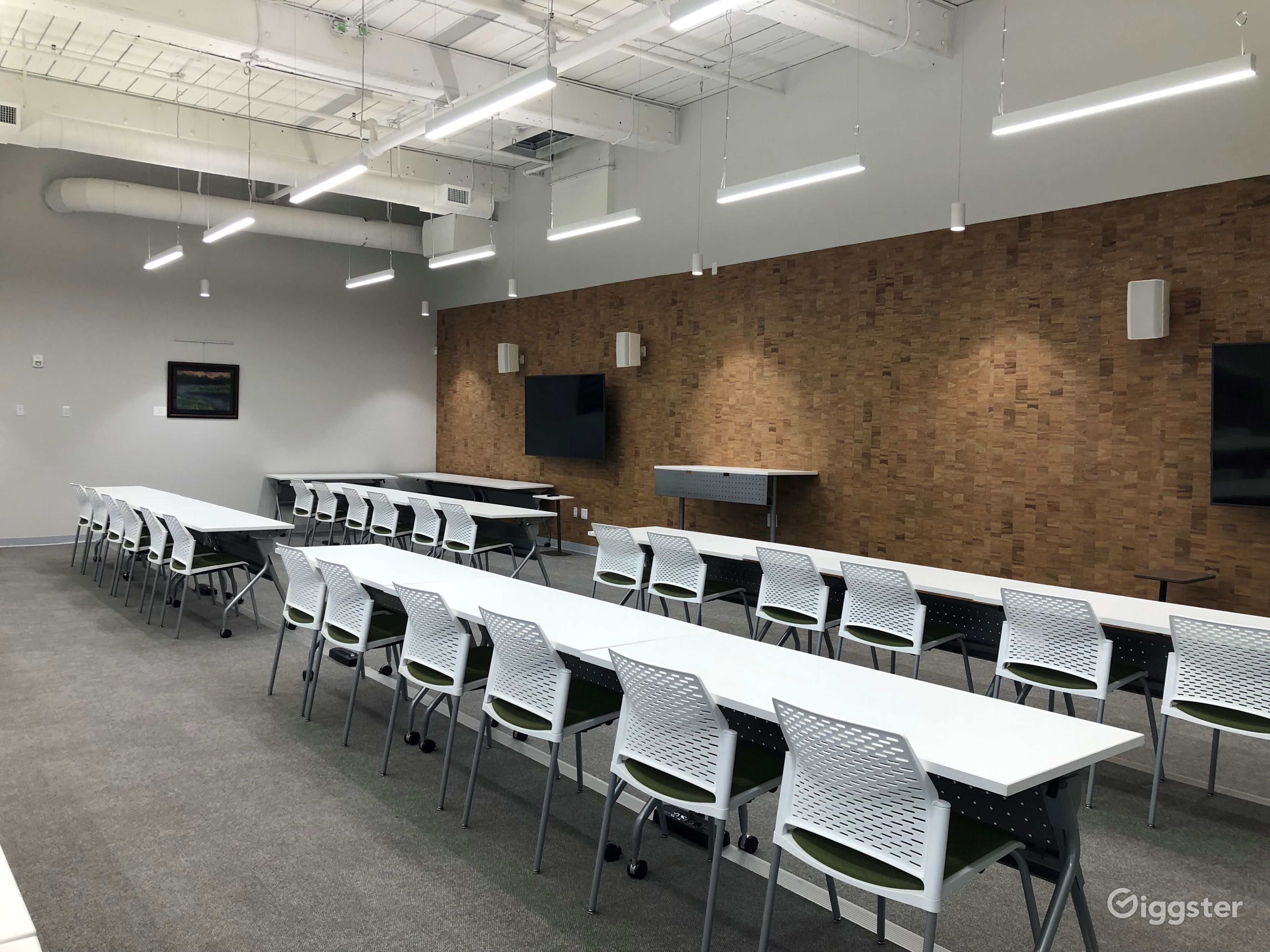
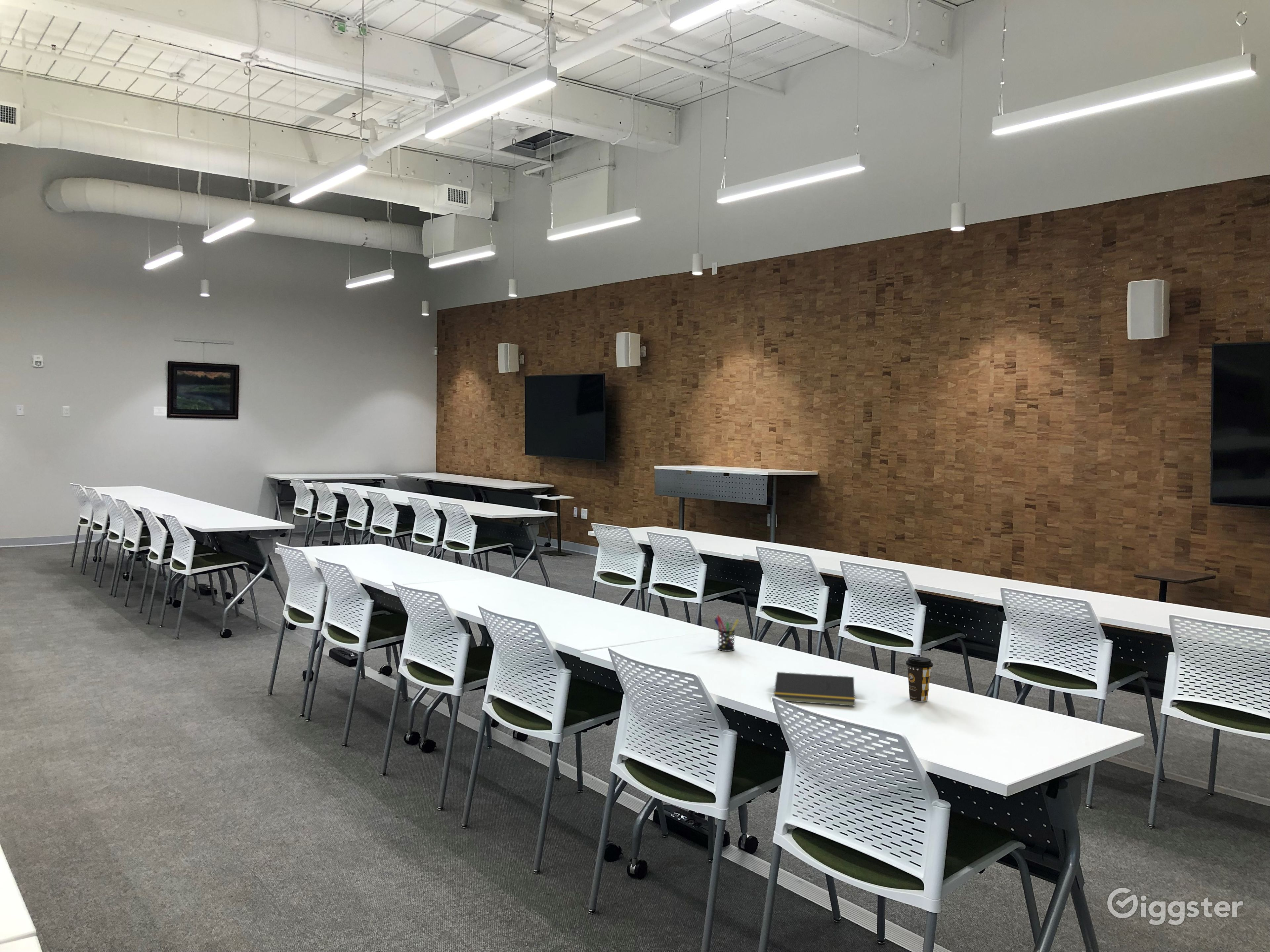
+ coffee cup [906,656,933,702]
+ pen holder [714,615,739,652]
+ notepad [774,672,856,706]
